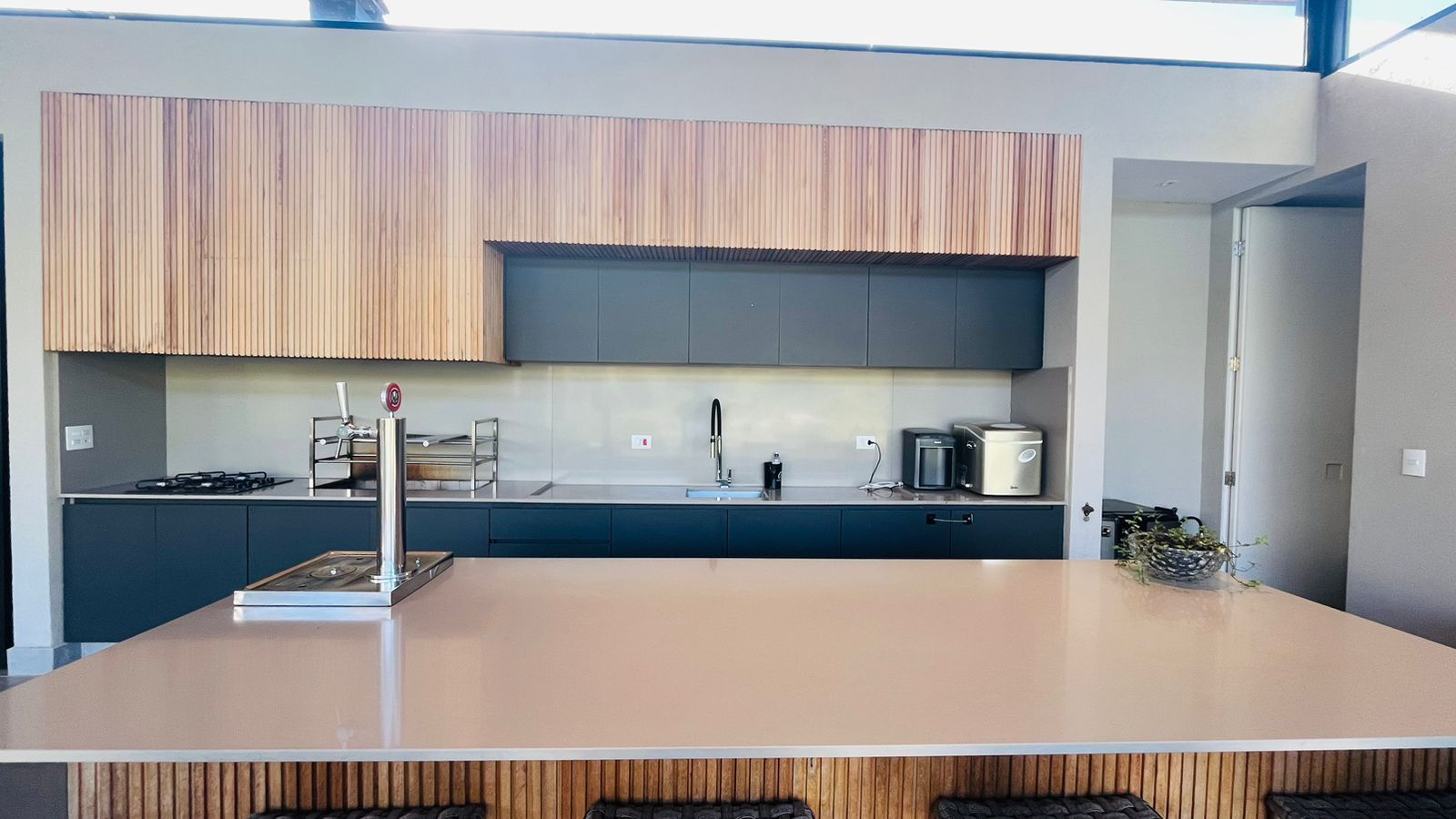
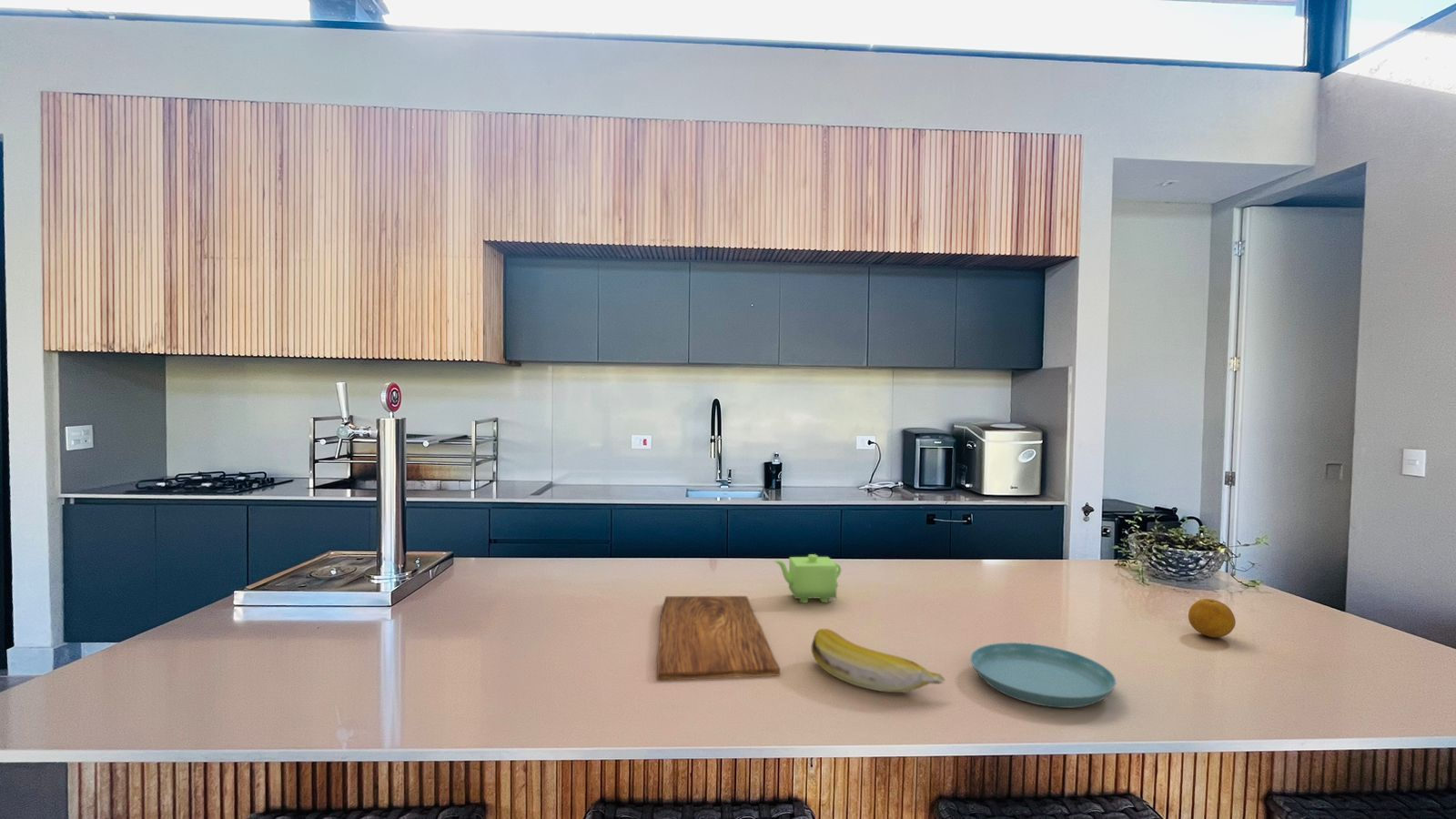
+ saucer [970,642,1117,709]
+ cutting board [656,595,781,682]
+ banana [811,628,946,693]
+ fruit [1188,598,1237,638]
+ teapot [773,553,842,604]
